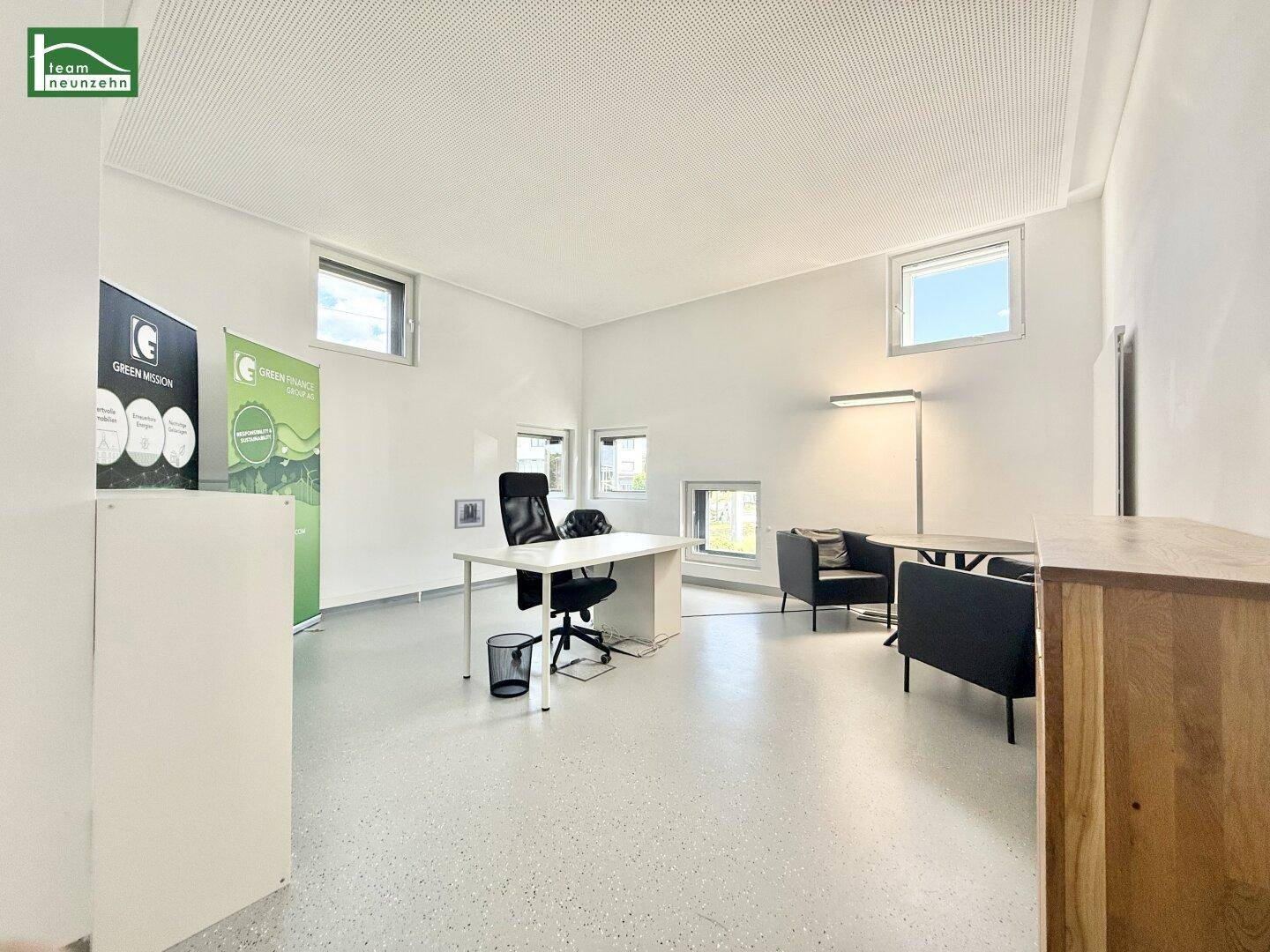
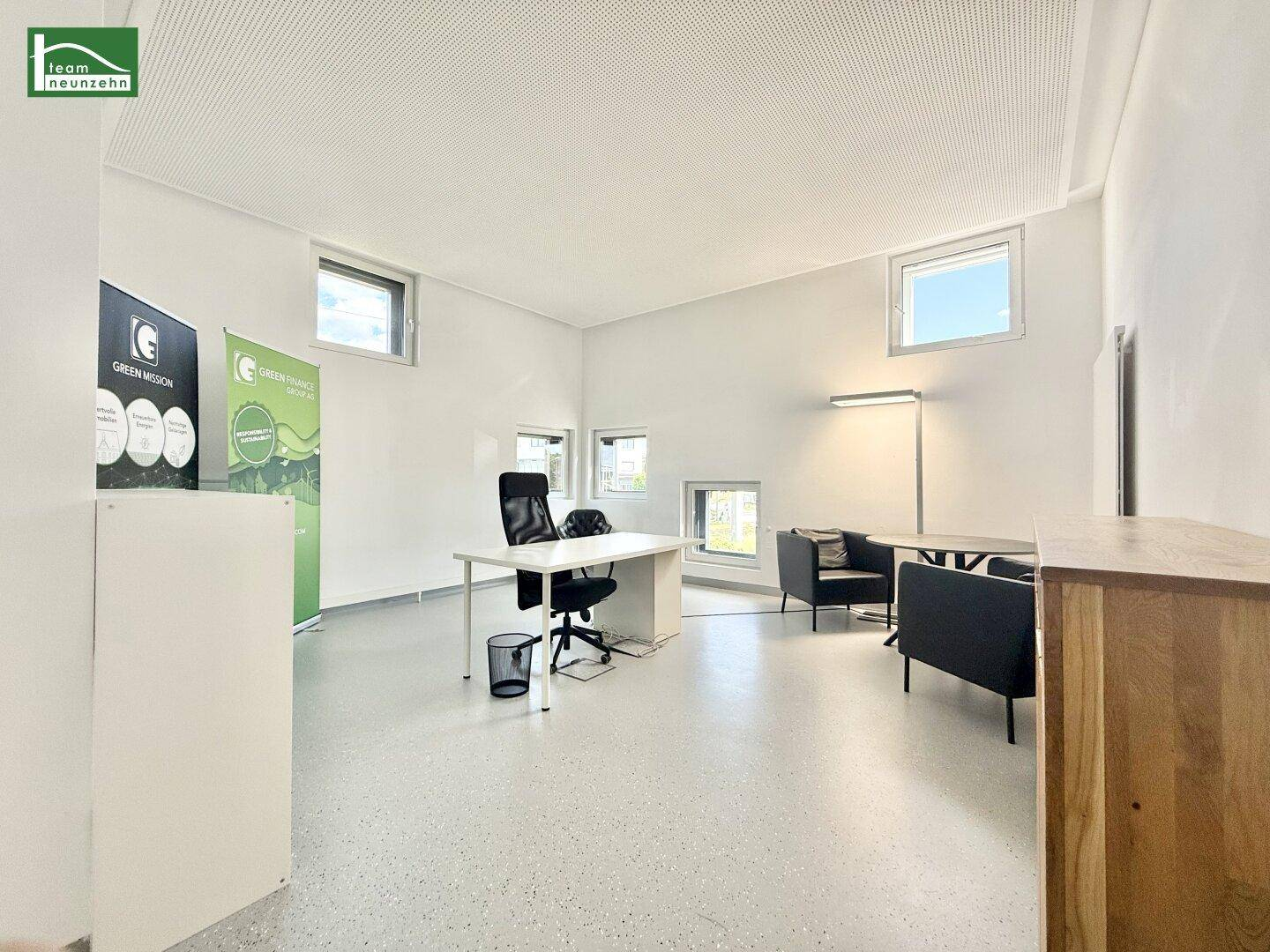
- wall art [453,498,486,530]
